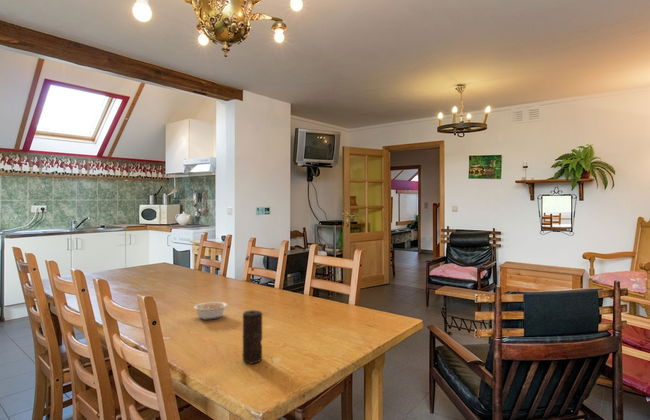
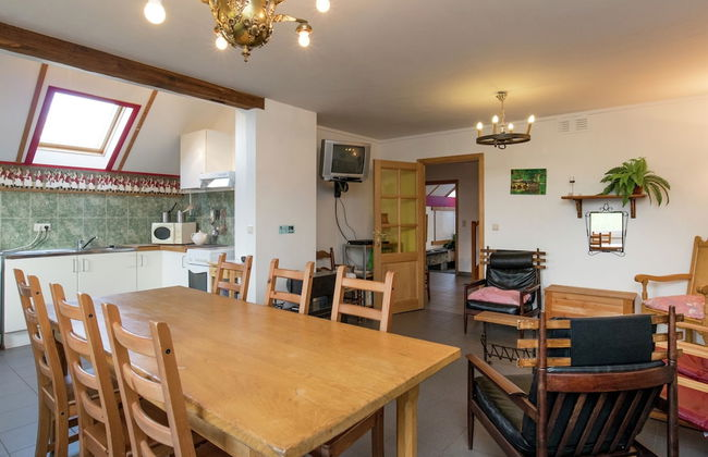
- legume [189,301,228,320]
- candle [242,309,263,364]
